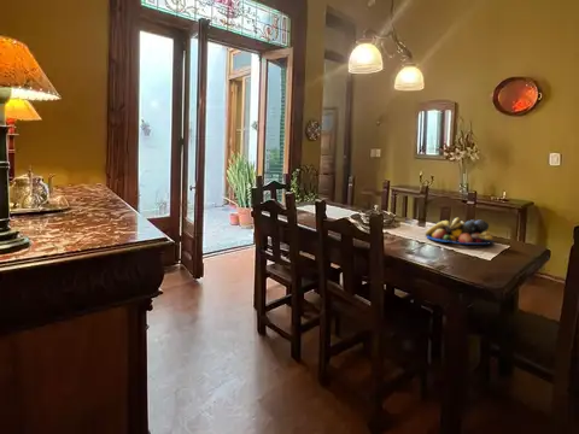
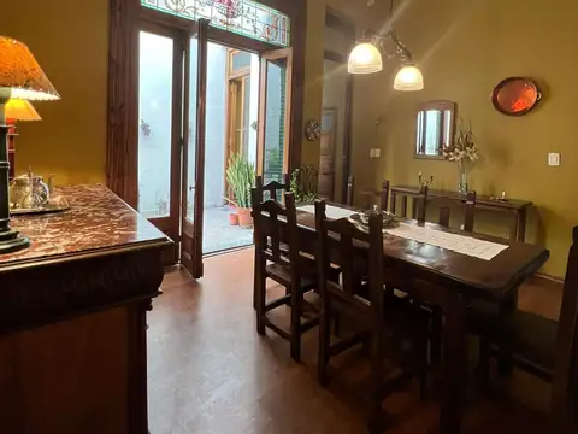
- fruit bowl [425,217,496,246]
